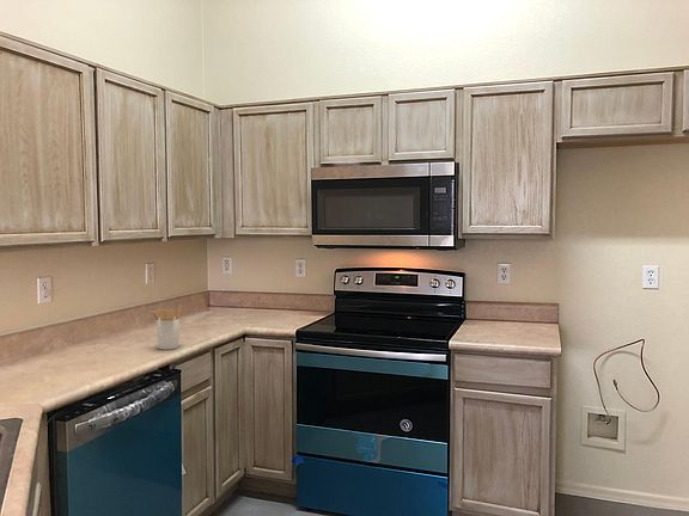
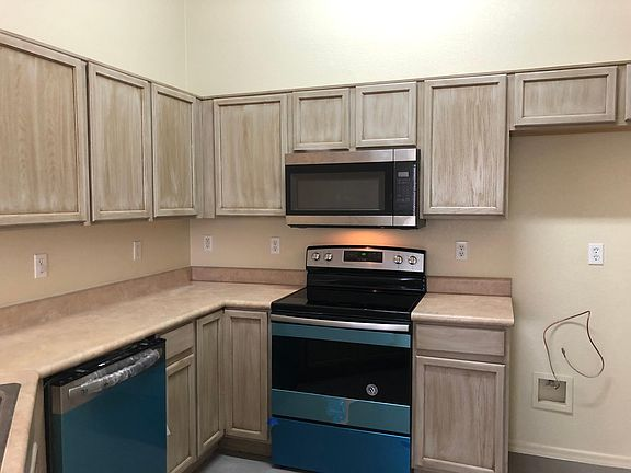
- utensil holder [150,303,184,351]
